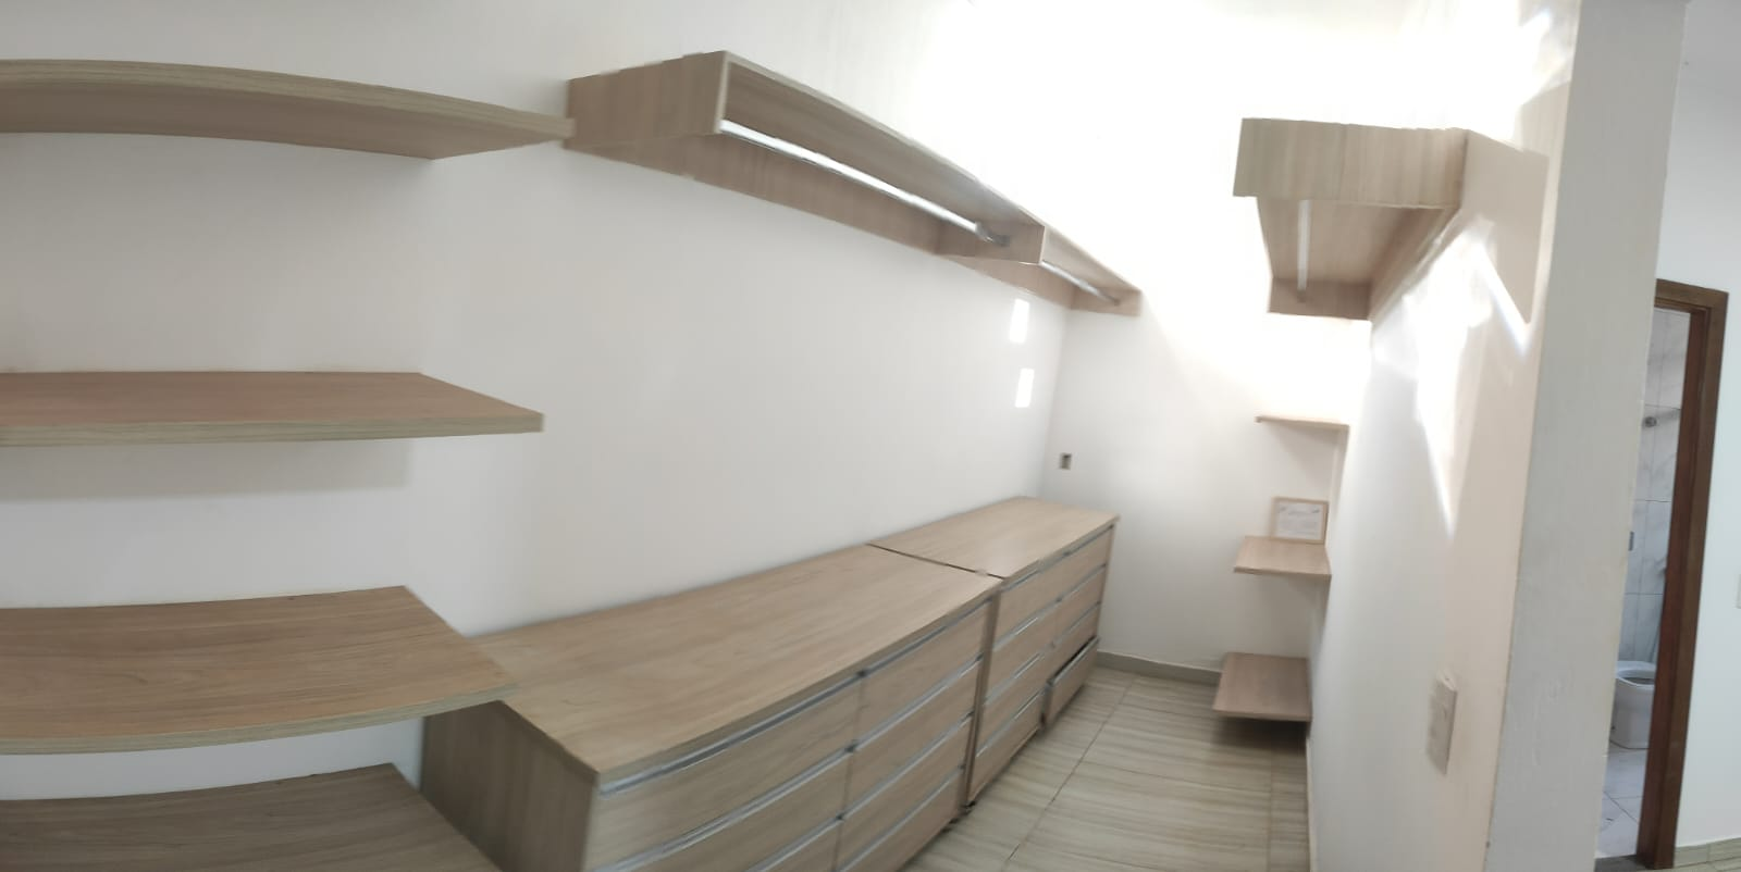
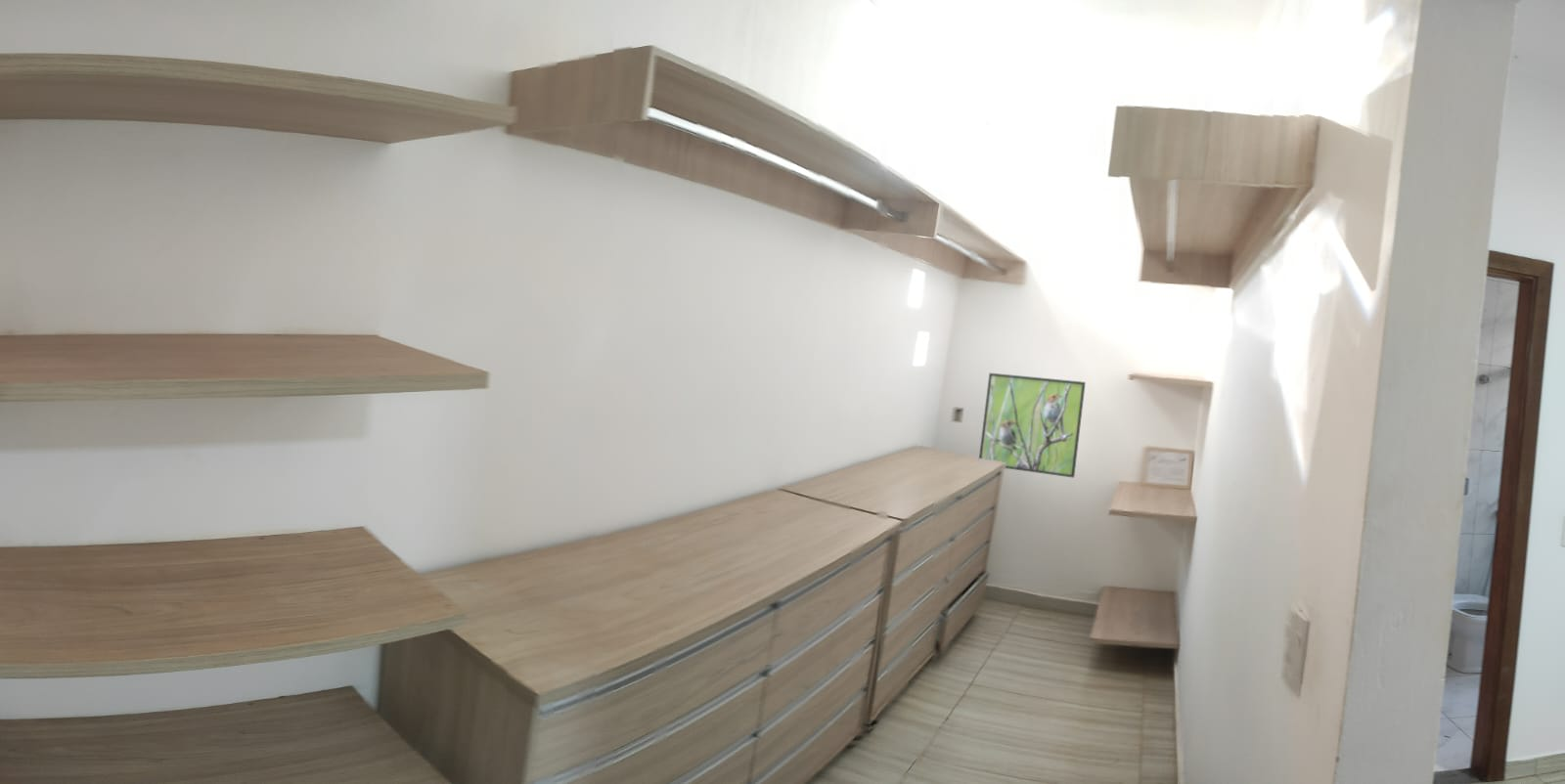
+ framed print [978,372,1087,479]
